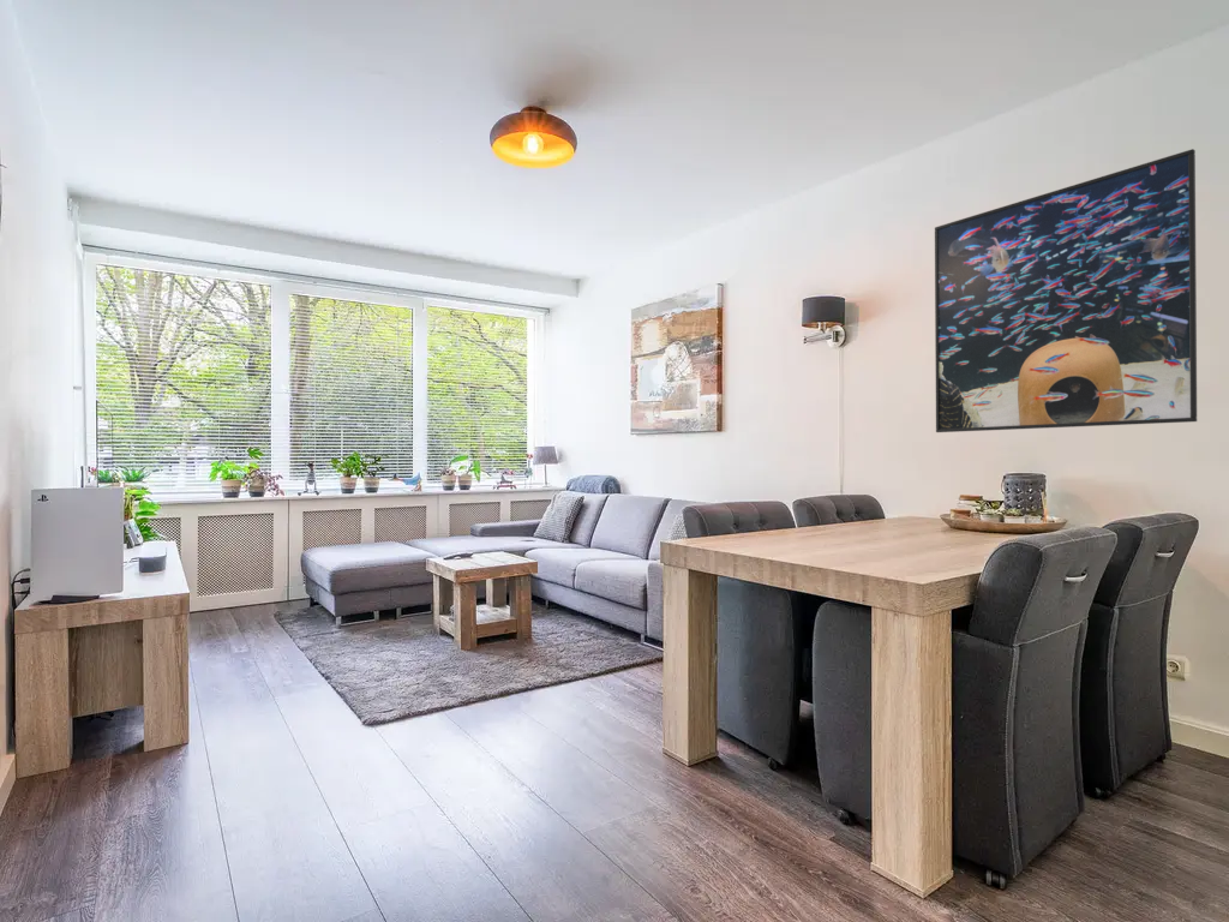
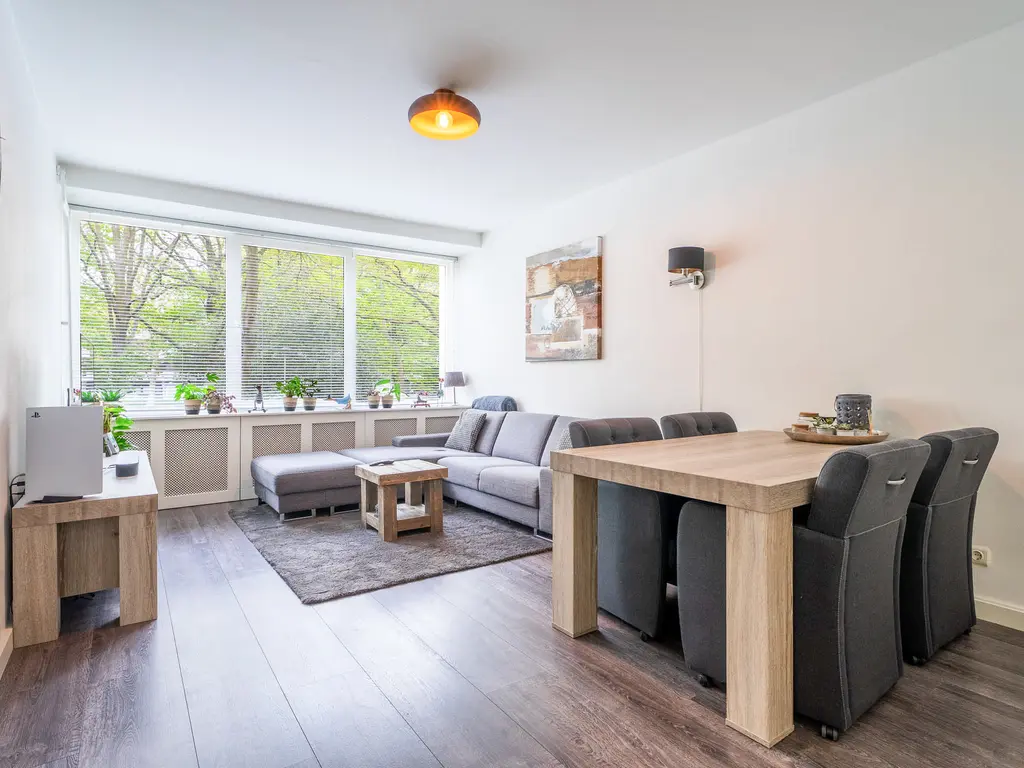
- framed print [934,148,1198,433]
